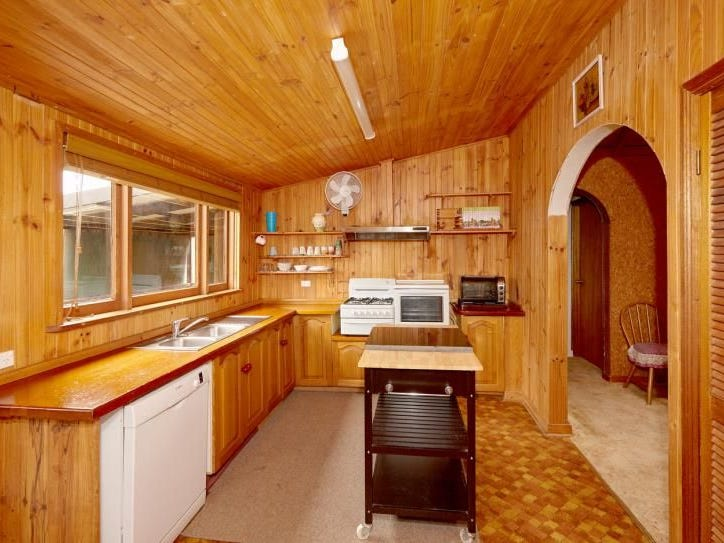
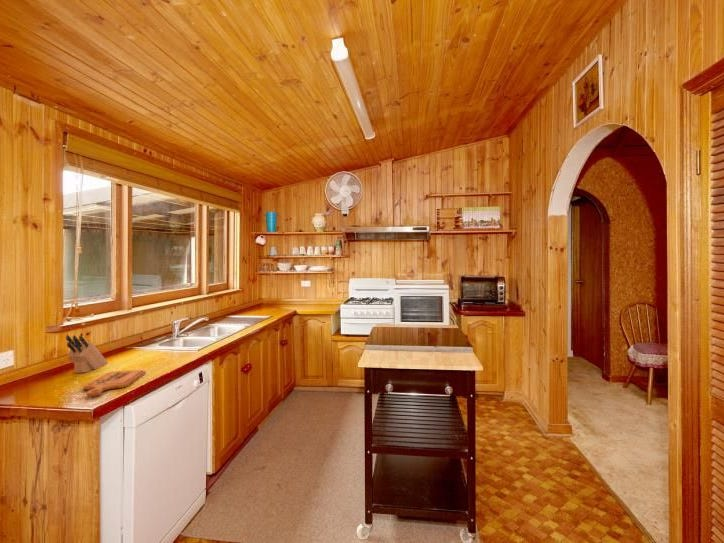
+ knife block [65,334,109,374]
+ cutting board [82,369,147,397]
